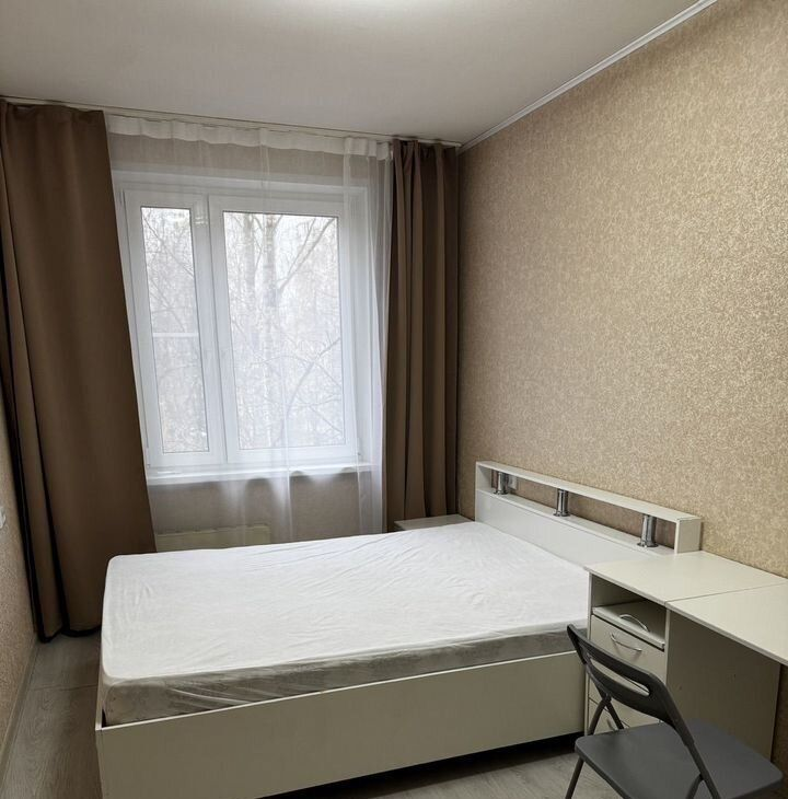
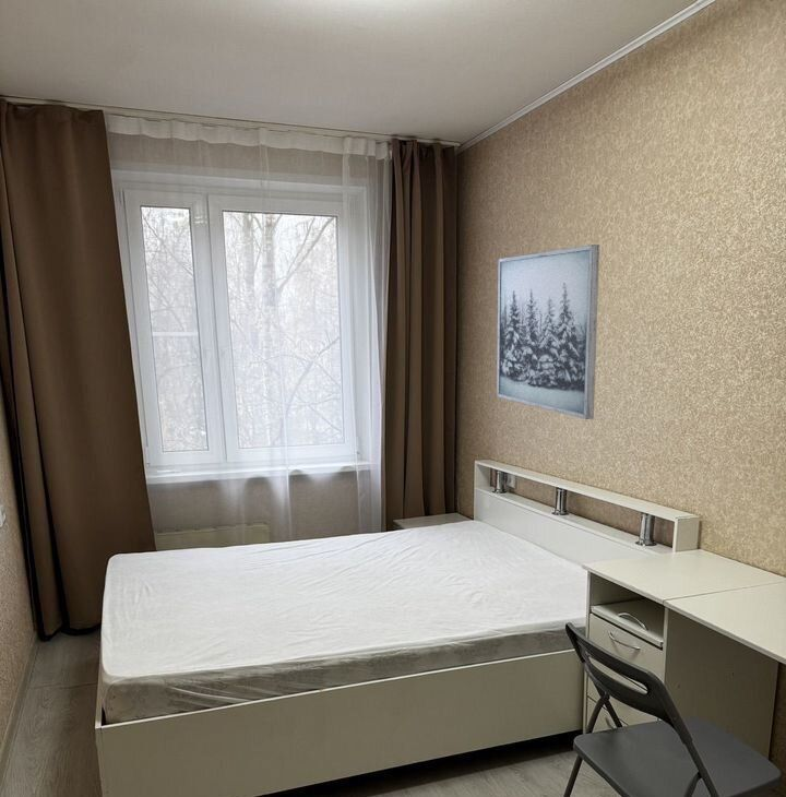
+ wall art [496,243,600,420]
